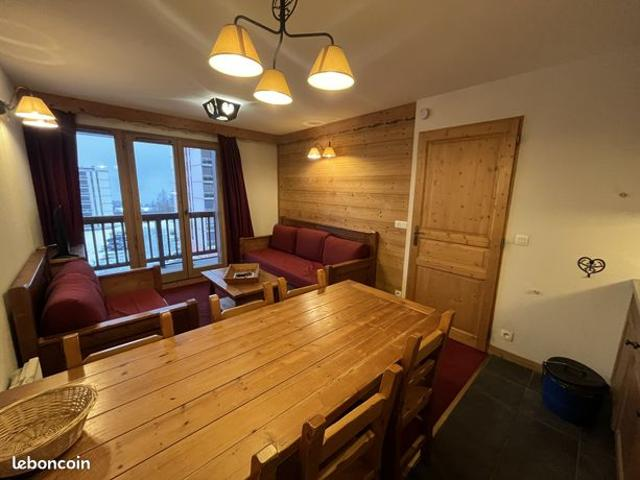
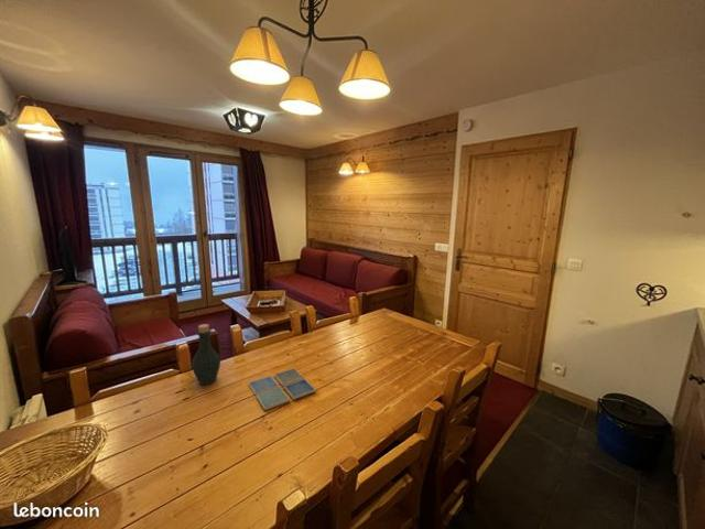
+ drink coaster [247,367,317,412]
+ bottle [191,323,221,386]
